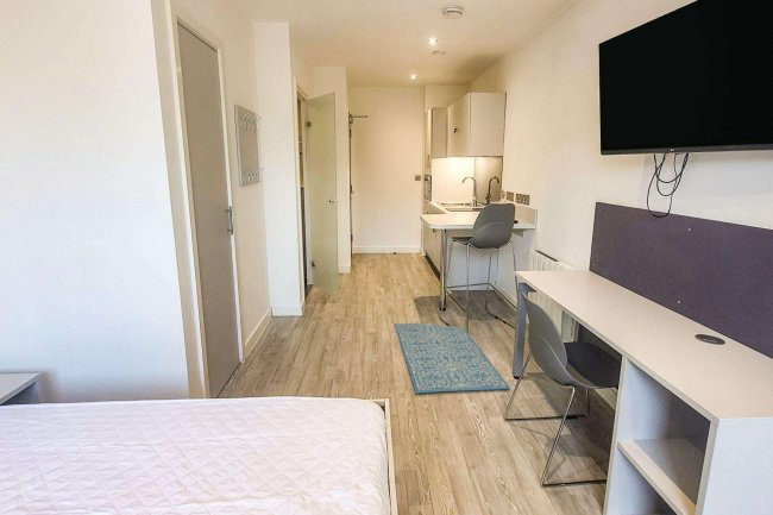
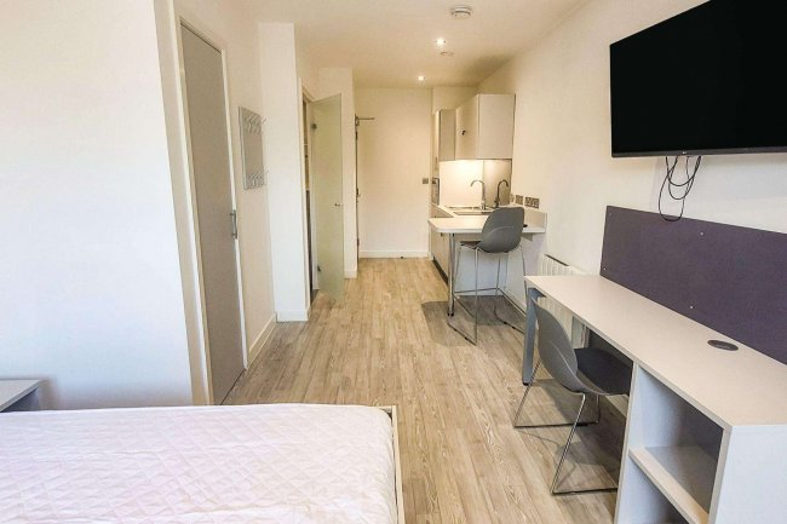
- rug [392,322,511,395]
